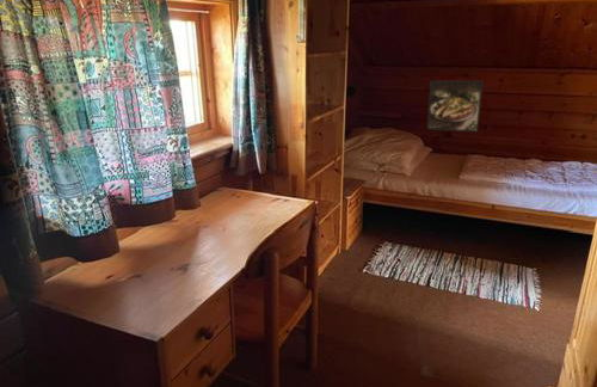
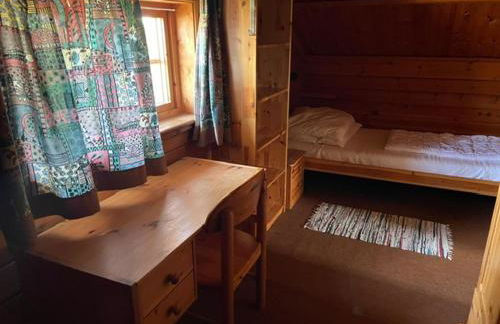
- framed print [426,80,485,133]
